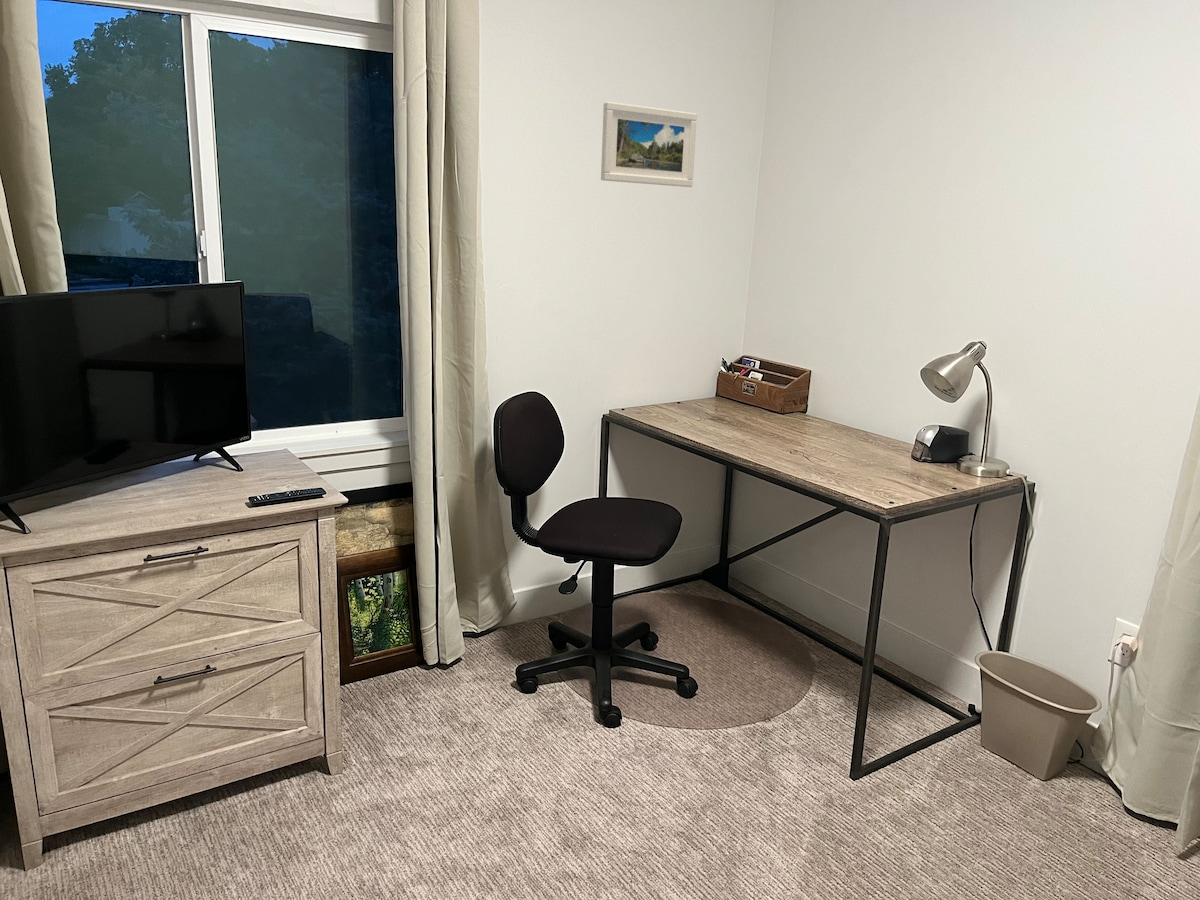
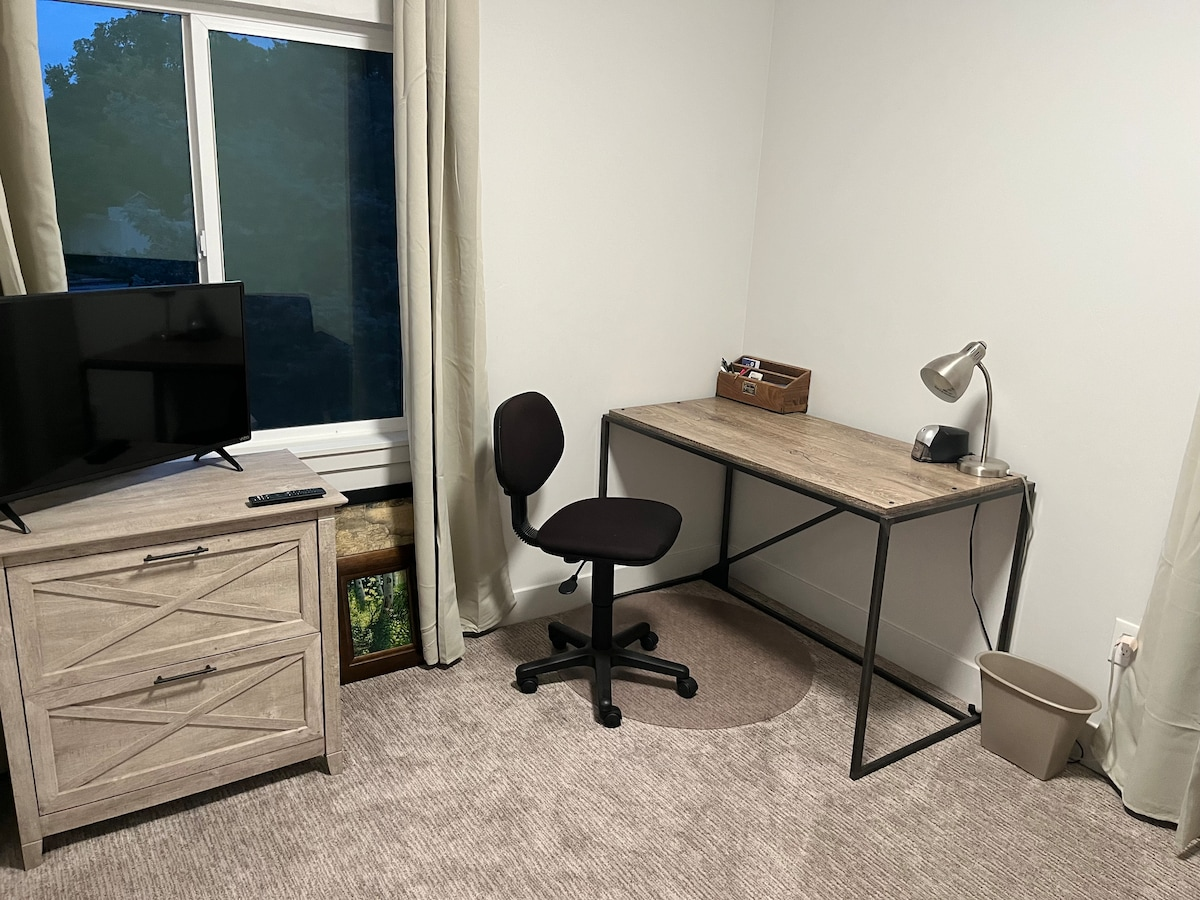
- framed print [600,101,698,188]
